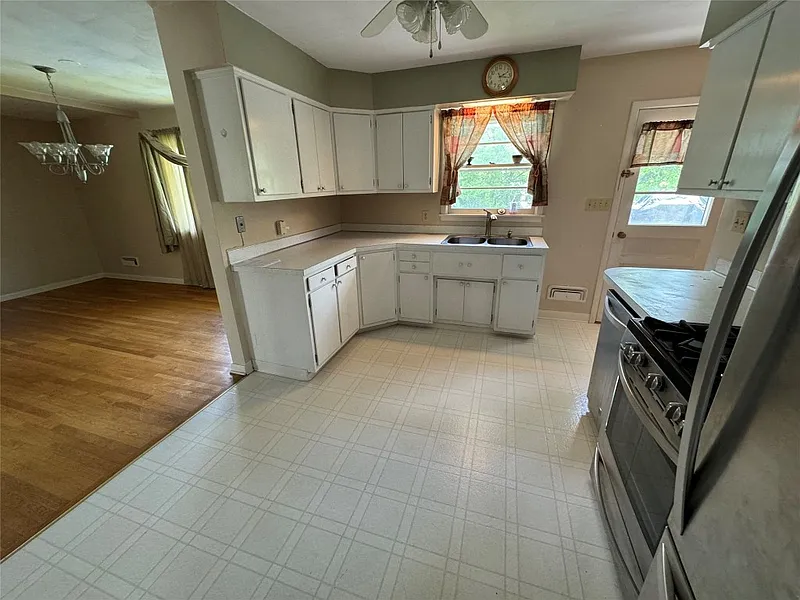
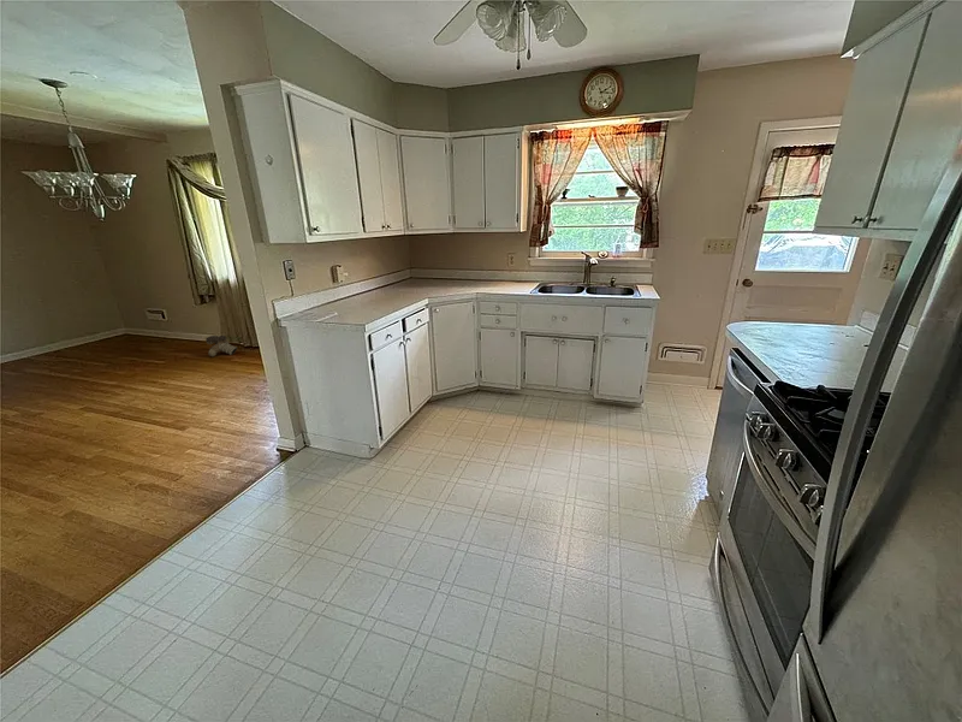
+ boots [204,335,238,357]
